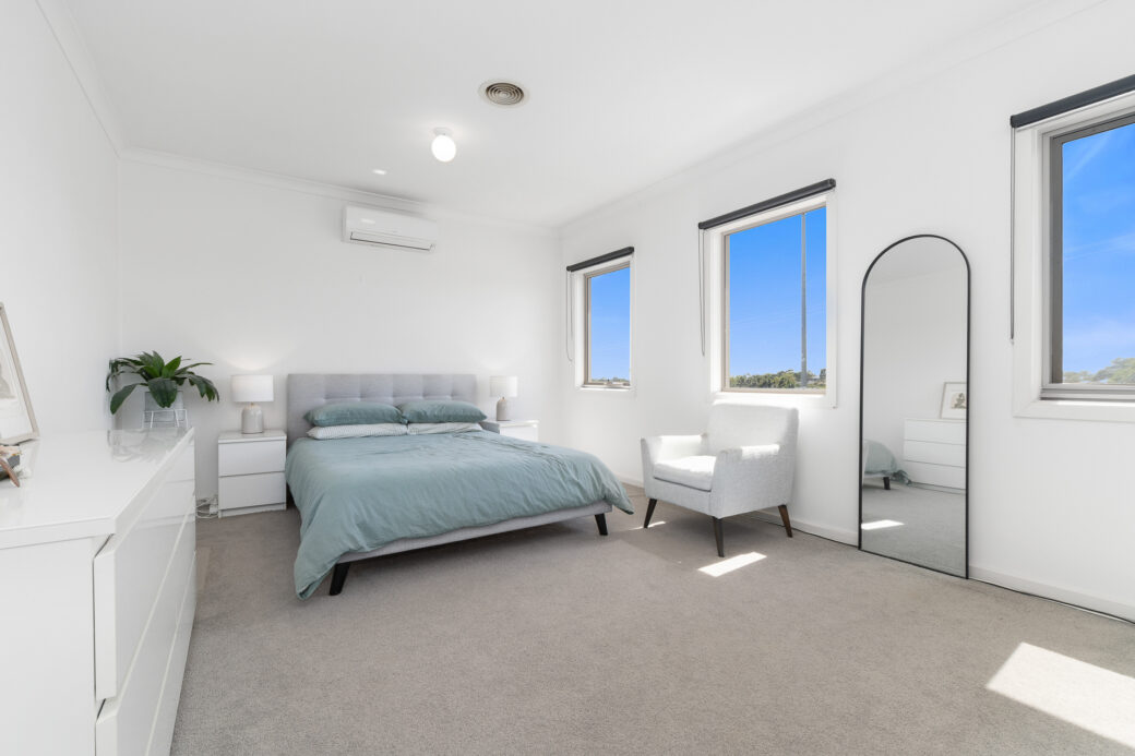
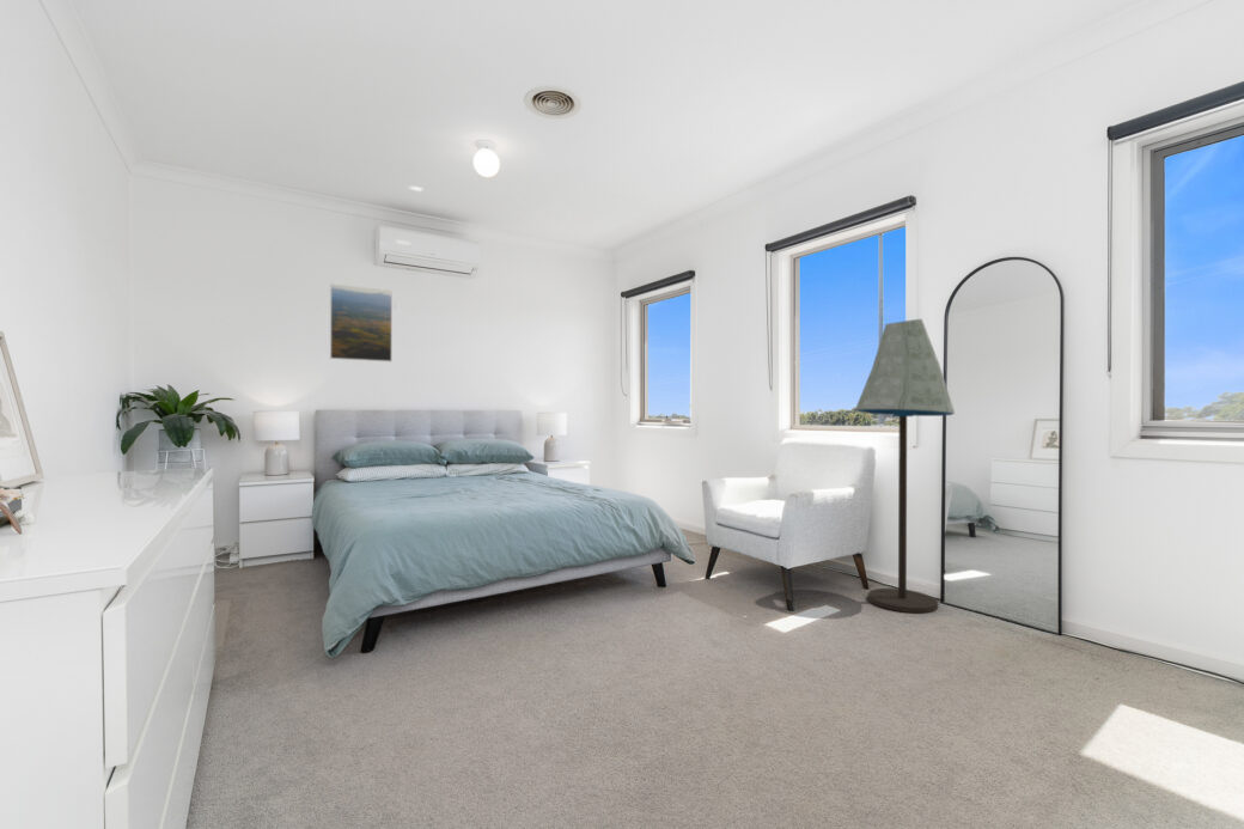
+ floor lamp [854,318,956,614]
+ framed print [329,282,394,362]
